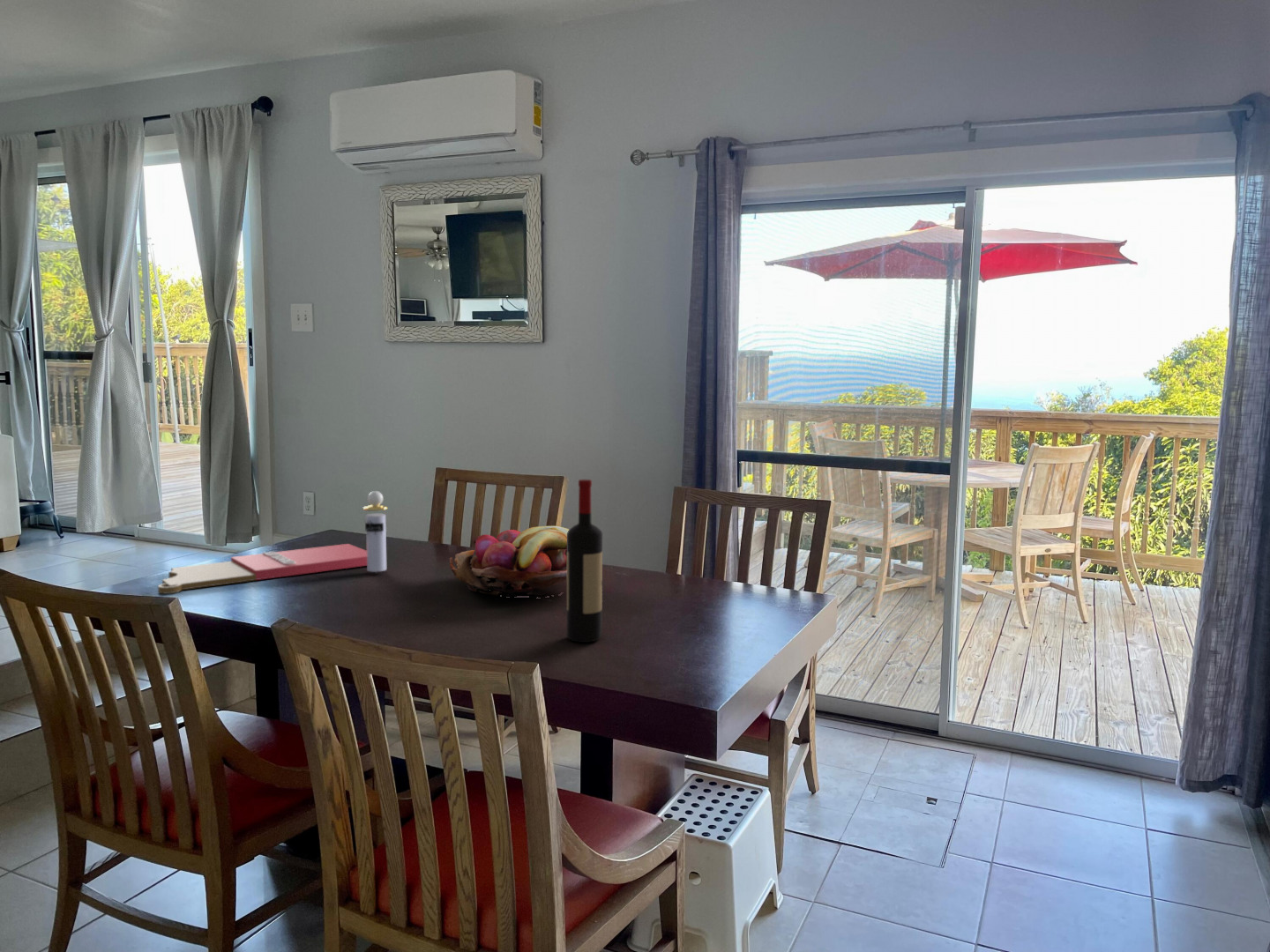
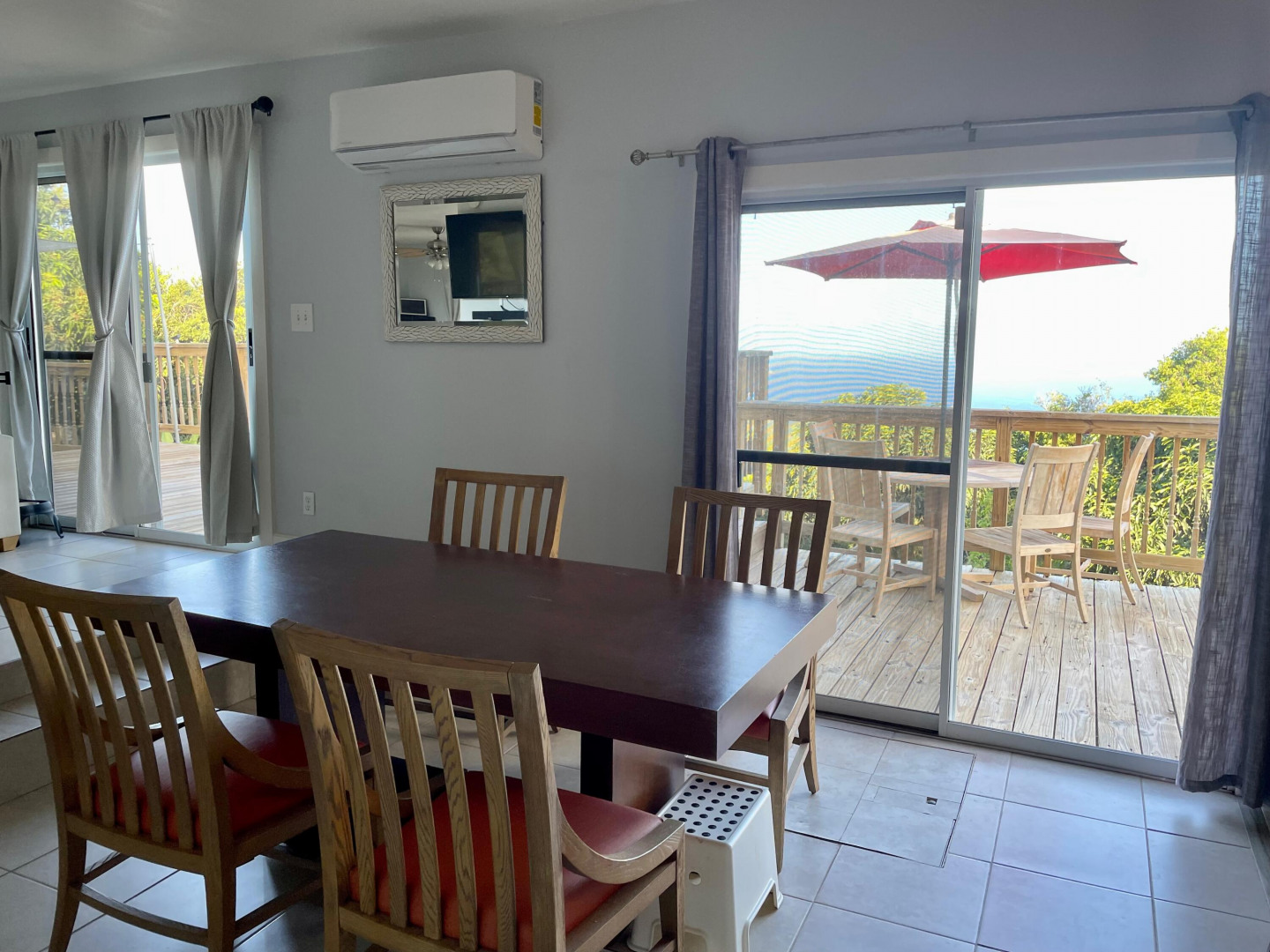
- cutting board [157,543,367,594]
- perfume bottle [362,490,389,573]
- wine bottle [566,479,603,643]
- fruit basket [449,525,570,599]
